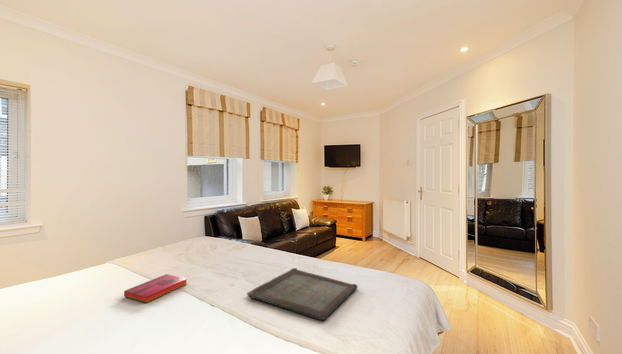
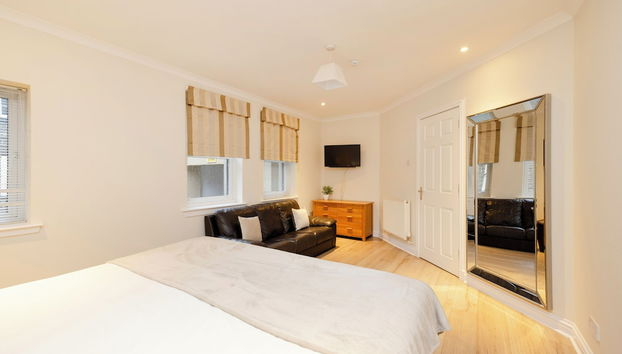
- serving tray [246,267,359,321]
- hardback book [123,273,188,304]
